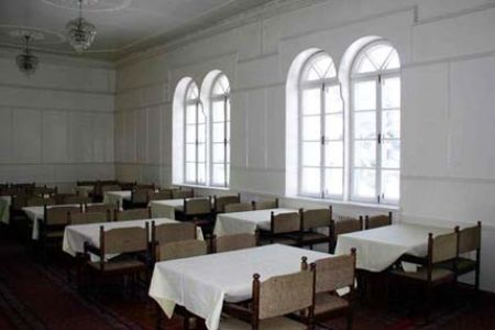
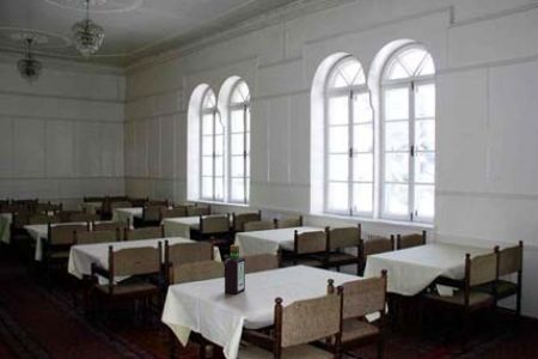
+ bottle [224,244,246,296]
